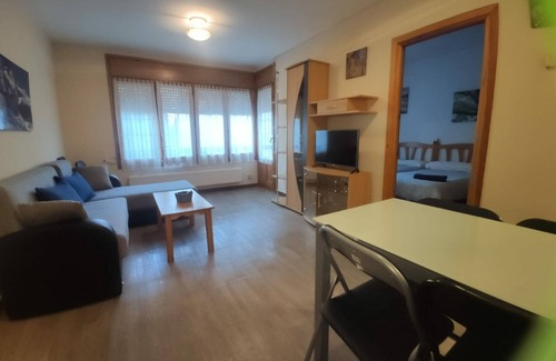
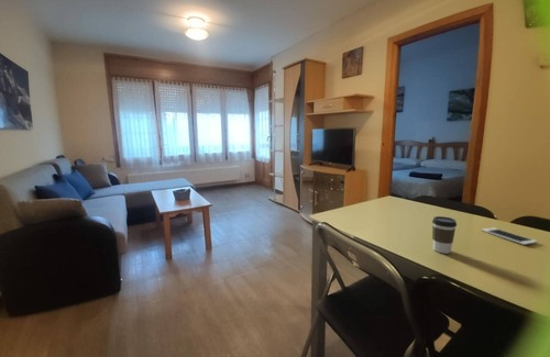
+ cell phone [481,226,539,246]
+ coffee cup [431,215,458,255]
